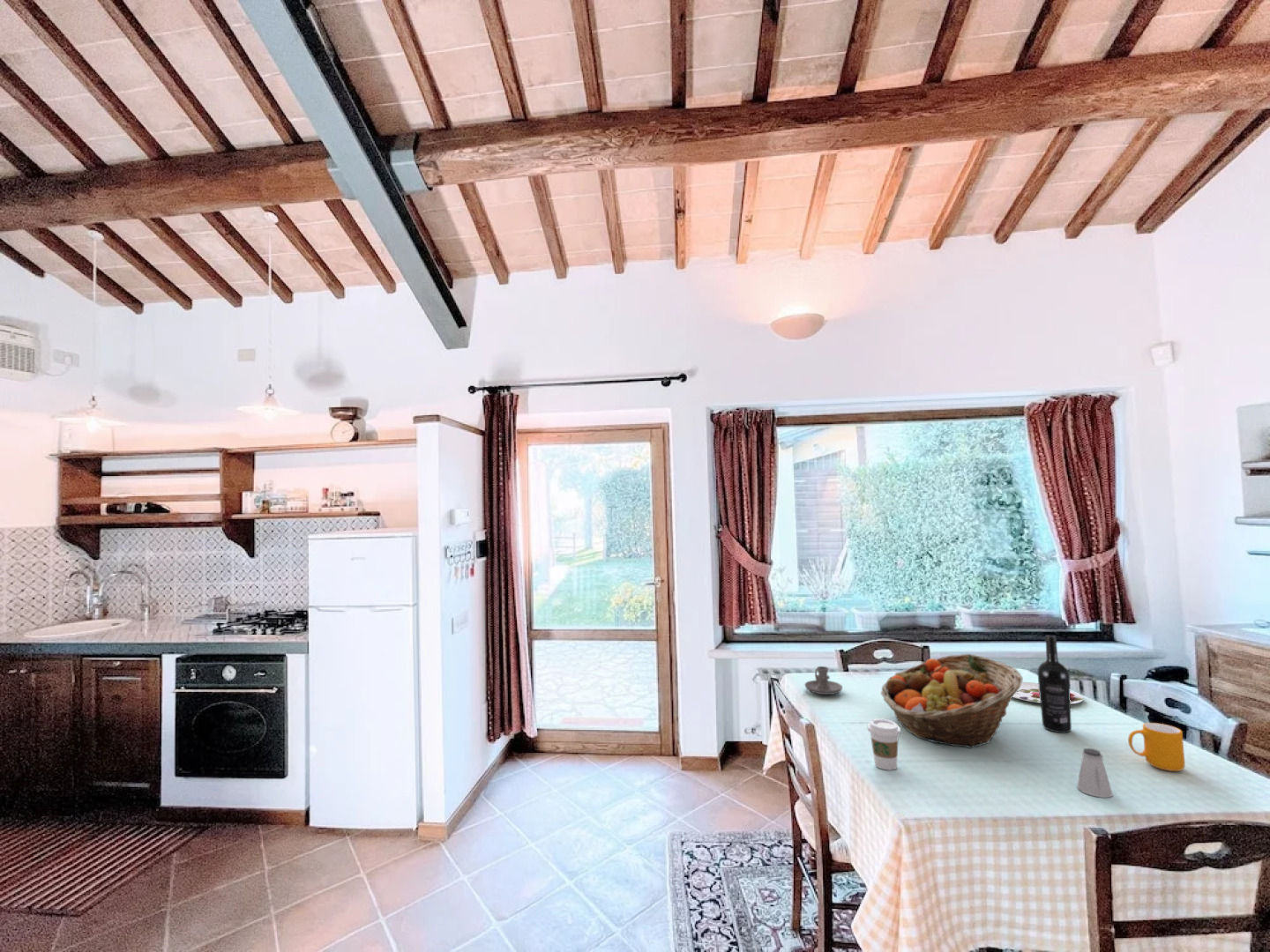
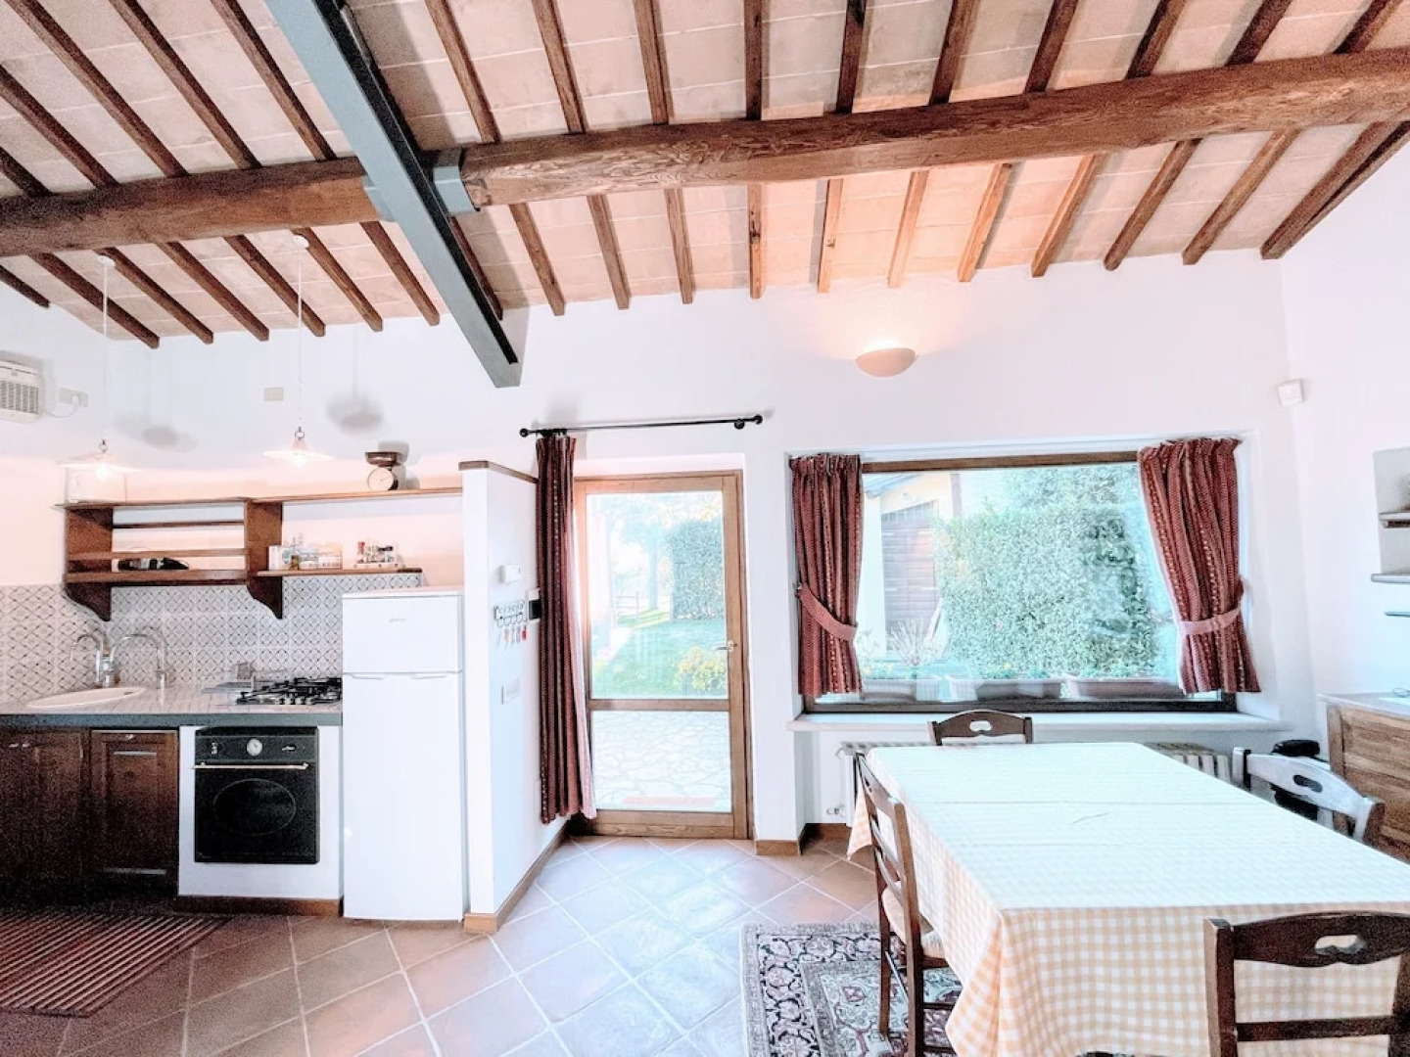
- saltshaker [1077,747,1114,799]
- candle holder [804,666,843,695]
- wine bottle [1037,635,1072,733]
- coffee cup [867,718,901,770]
- fruit basket [880,653,1024,749]
- plate [1012,681,1084,705]
- mug [1127,722,1185,772]
